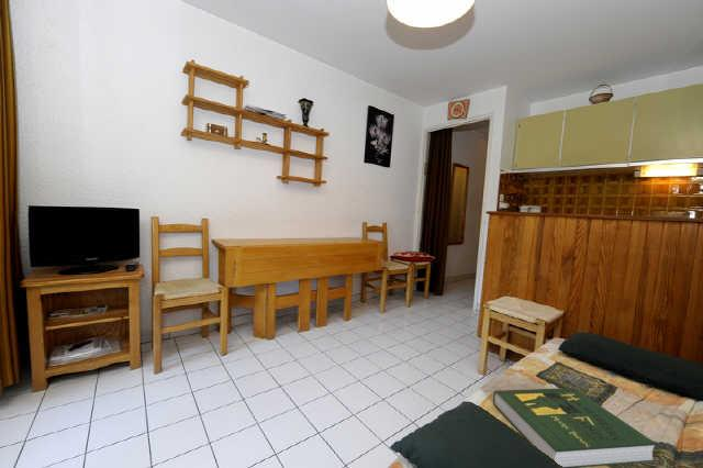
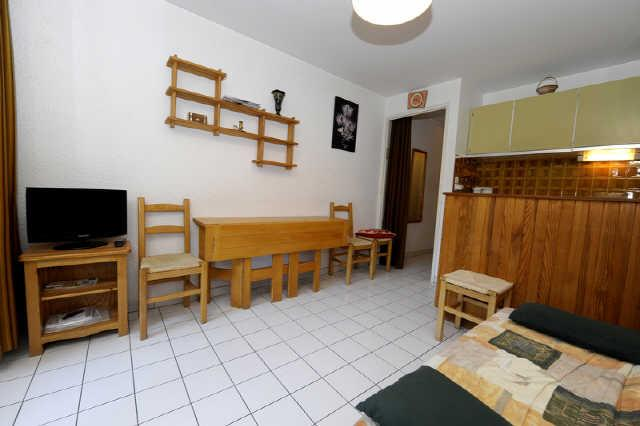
- book [492,387,658,468]
